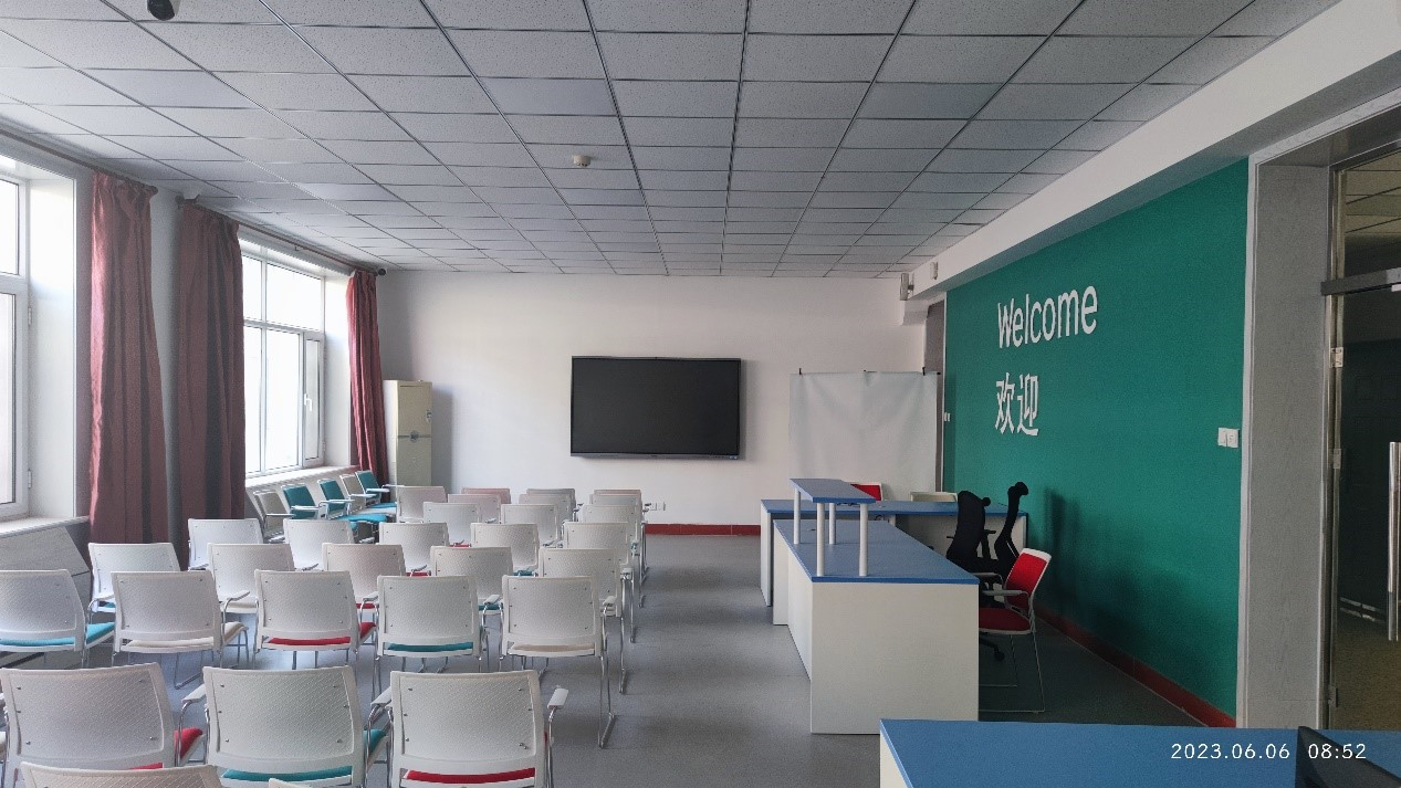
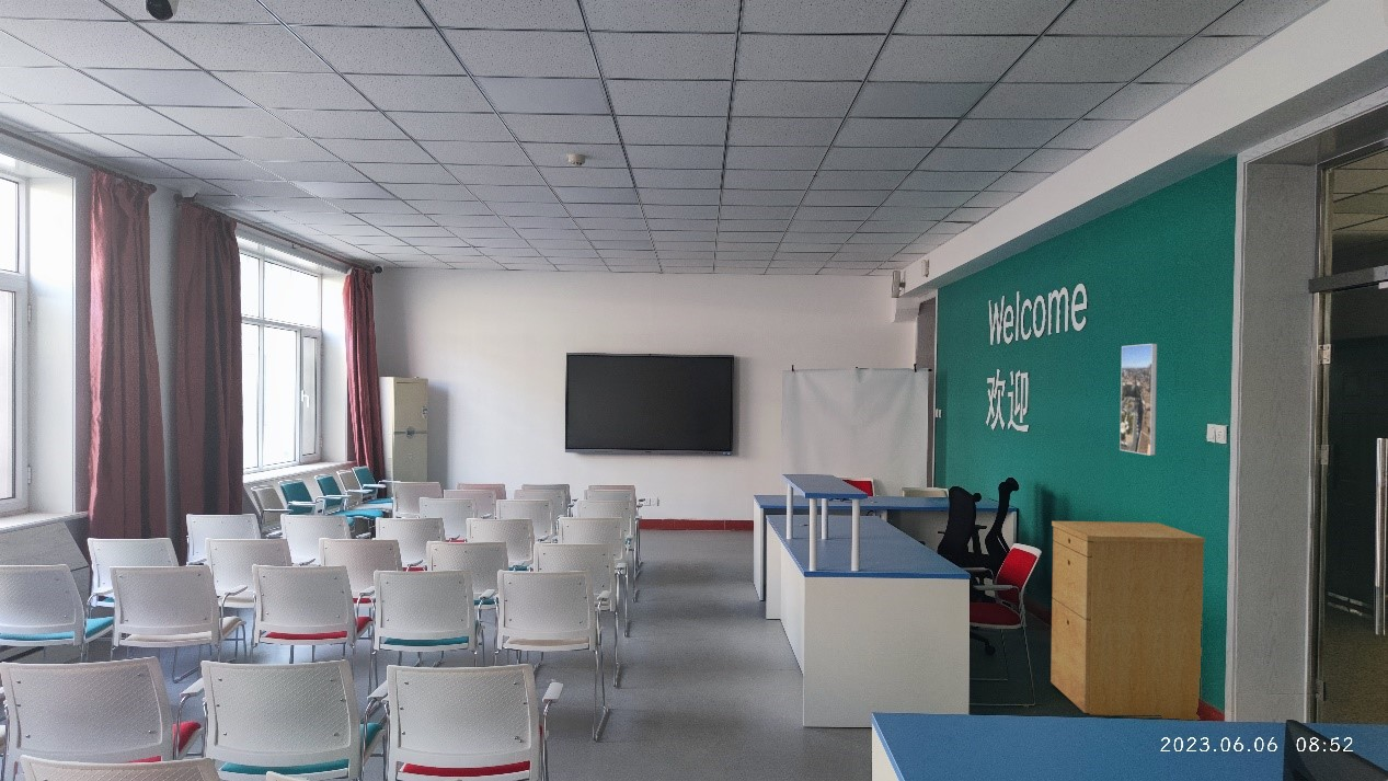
+ filing cabinet [1049,520,1205,721]
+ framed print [1119,343,1158,457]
